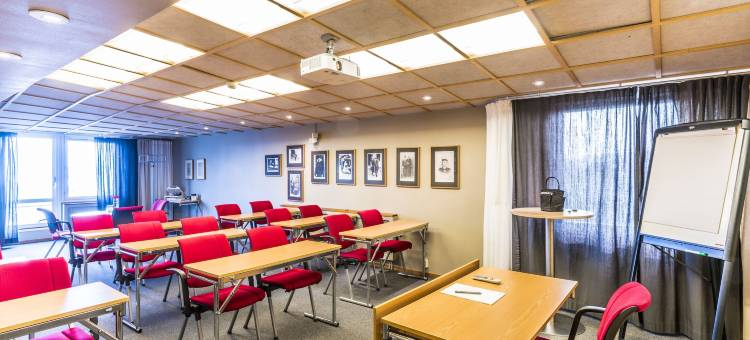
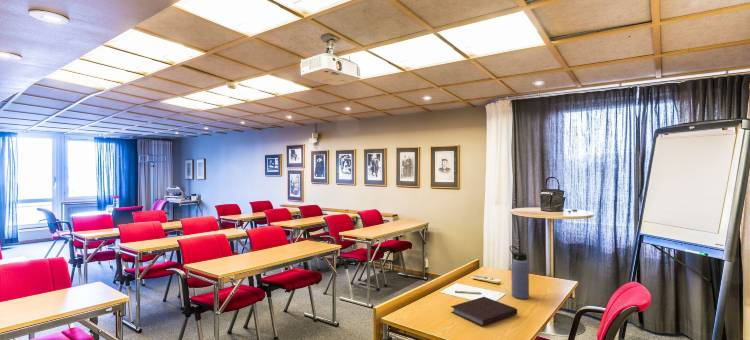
+ water bottle [509,245,530,300]
+ notebook [449,296,518,327]
